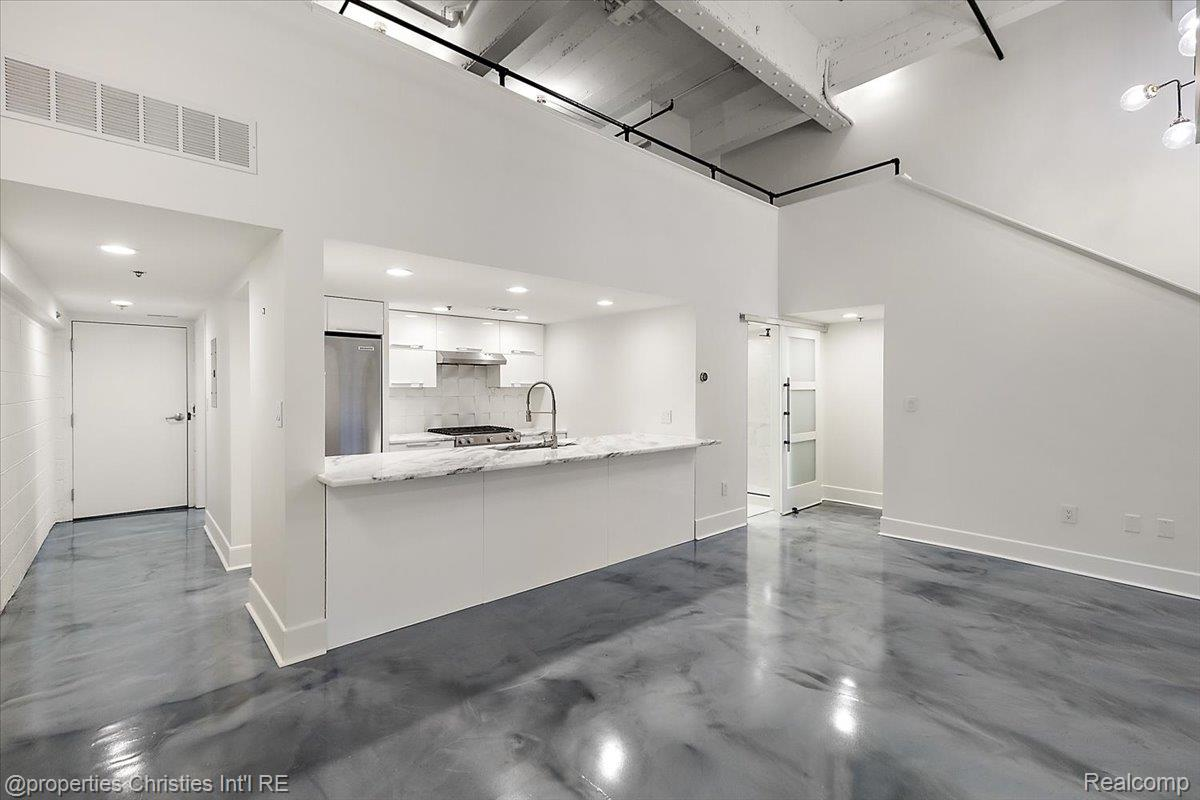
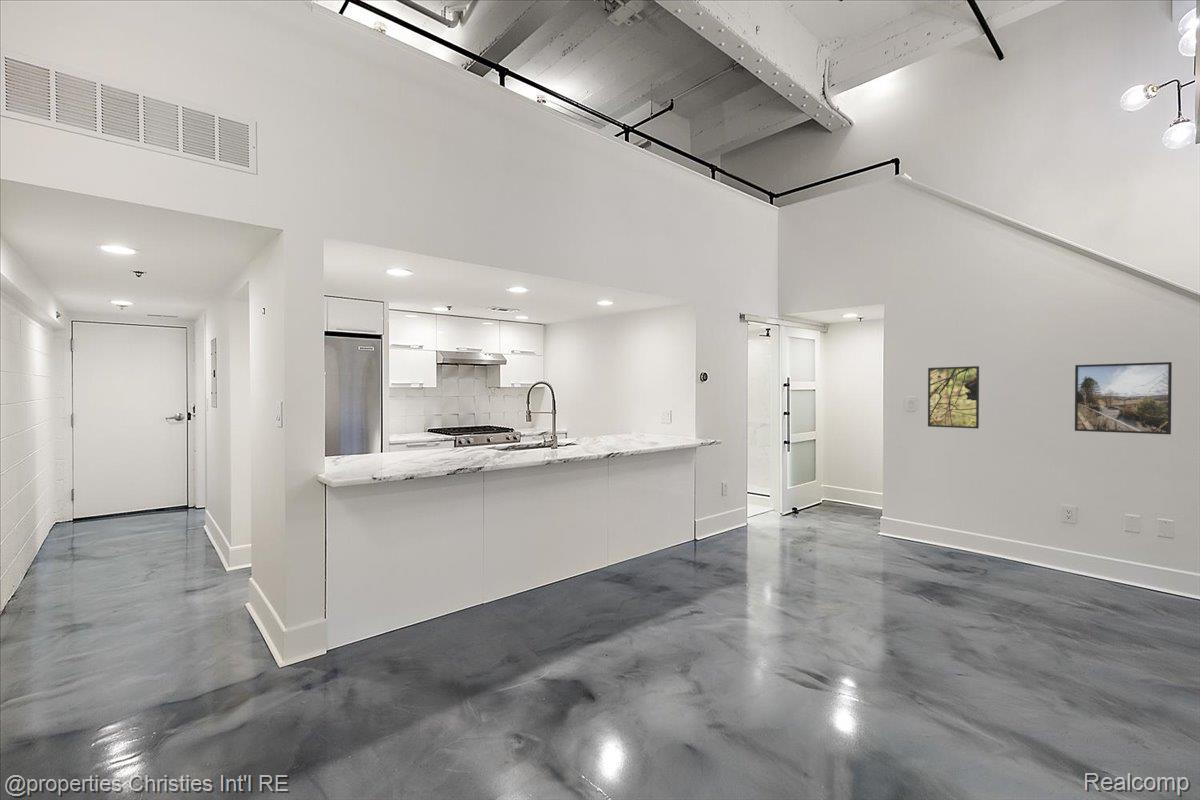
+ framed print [1074,361,1173,435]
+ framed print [927,365,980,430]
